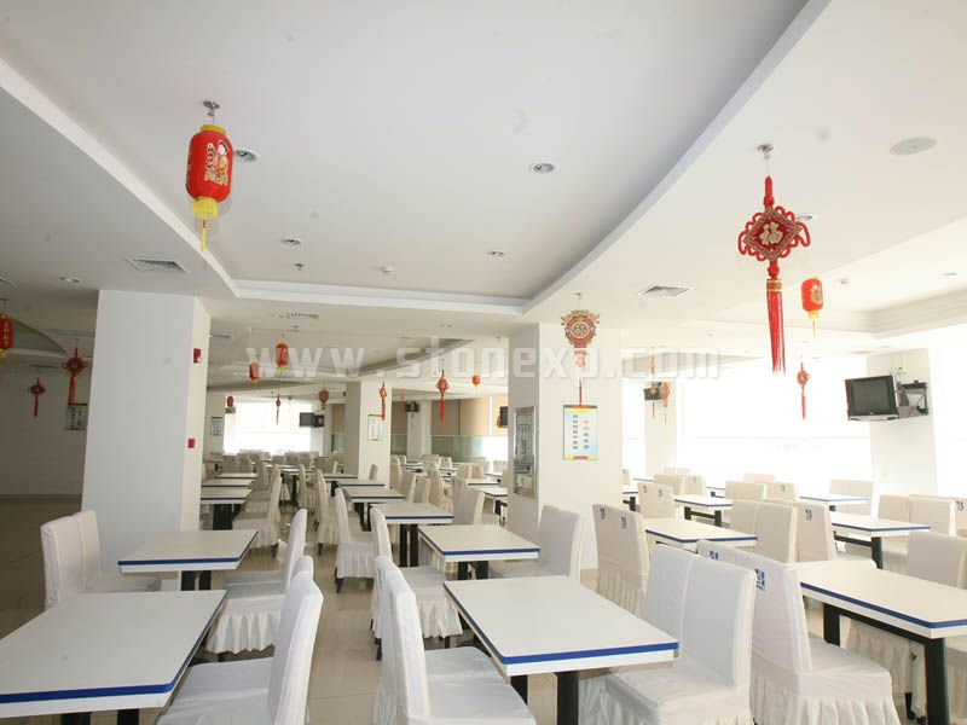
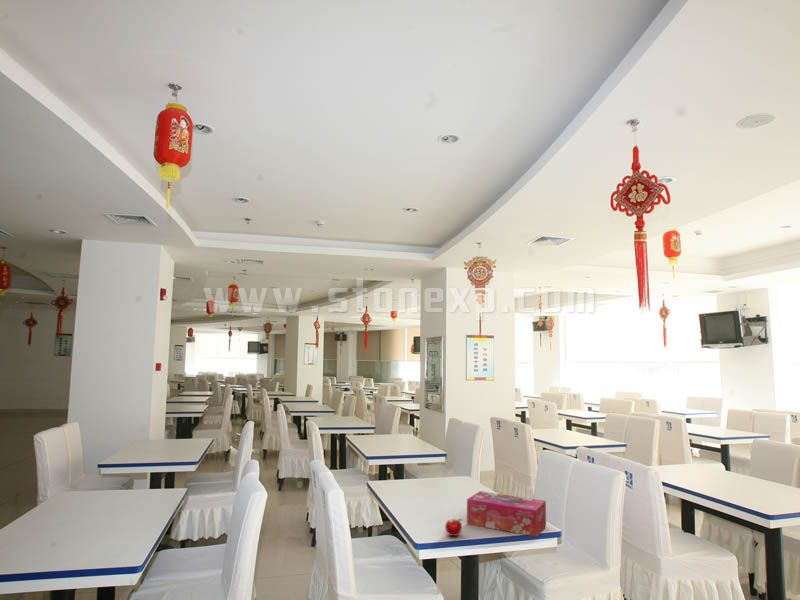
+ apple [444,517,465,537]
+ tissue box [466,490,547,538]
